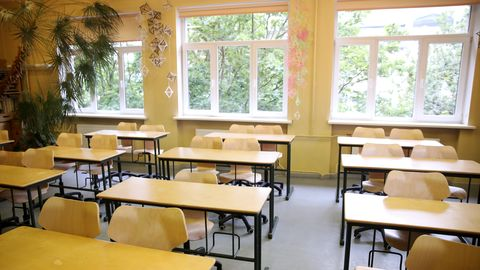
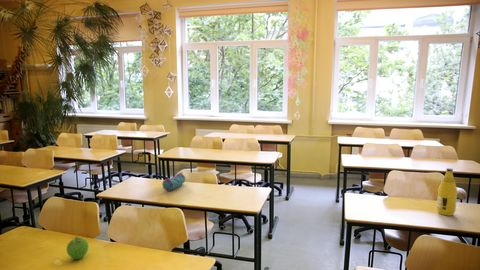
+ pencil case [161,171,186,192]
+ fruit [66,236,90,260]
+ bottle [436,167,458,217]
